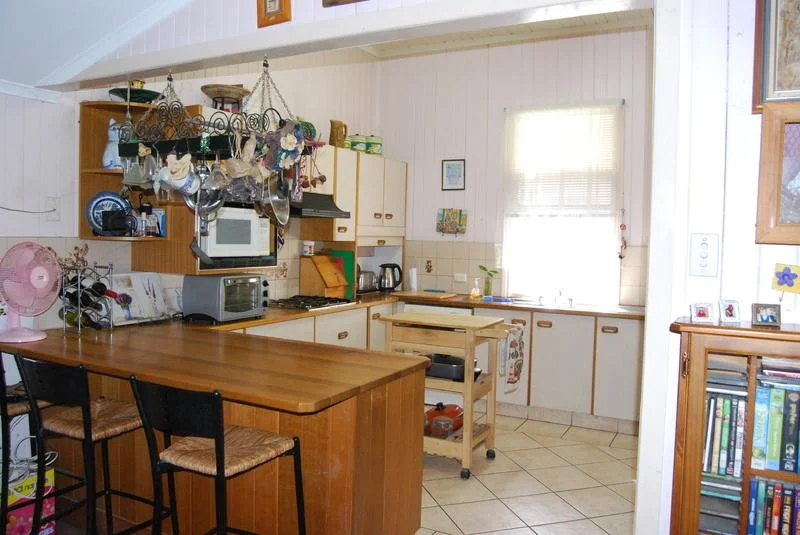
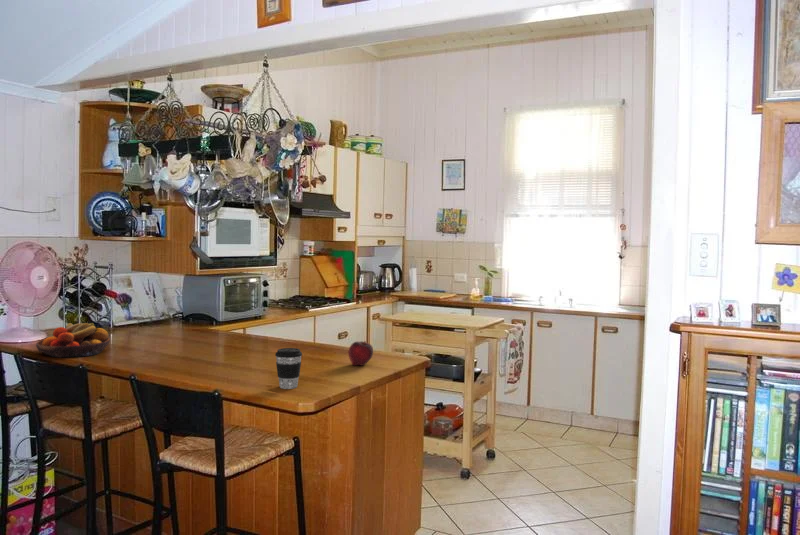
+ fruit [347,340,374,367]
+ coffee cup [274,347,303,390]
+ fruit bowl [35,322,111,358]
